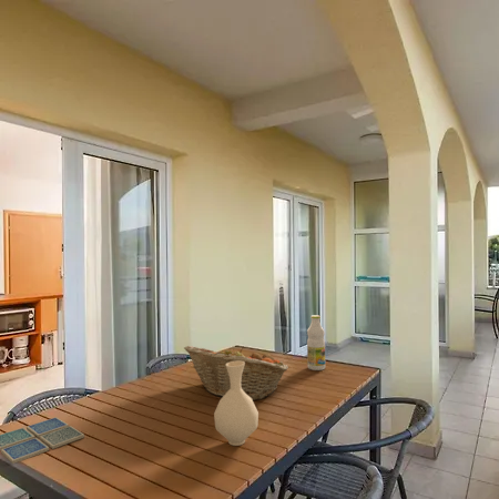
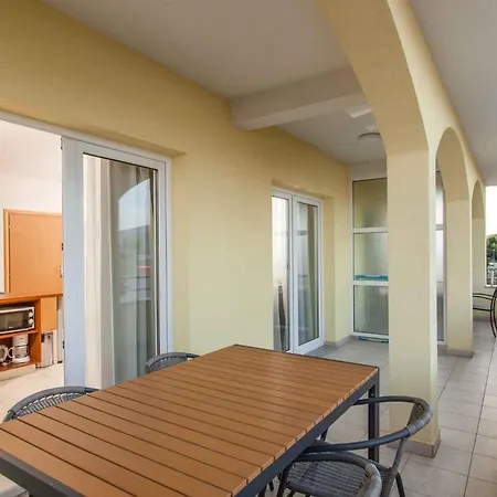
- drink coaster [0,416,85,465]
- fruit basket [183,345,289,401]
- bottle [306,314,326,371]
- vase [213,361,259,447]
